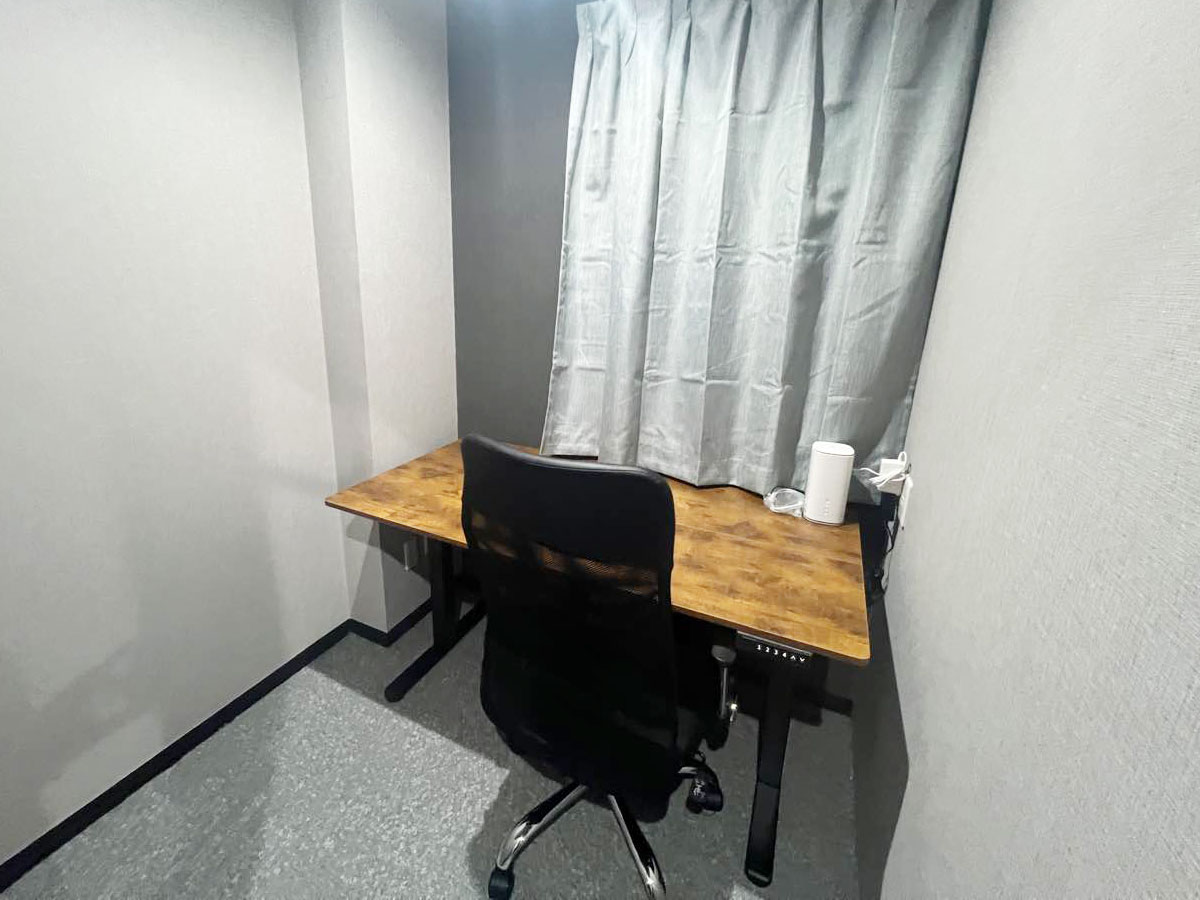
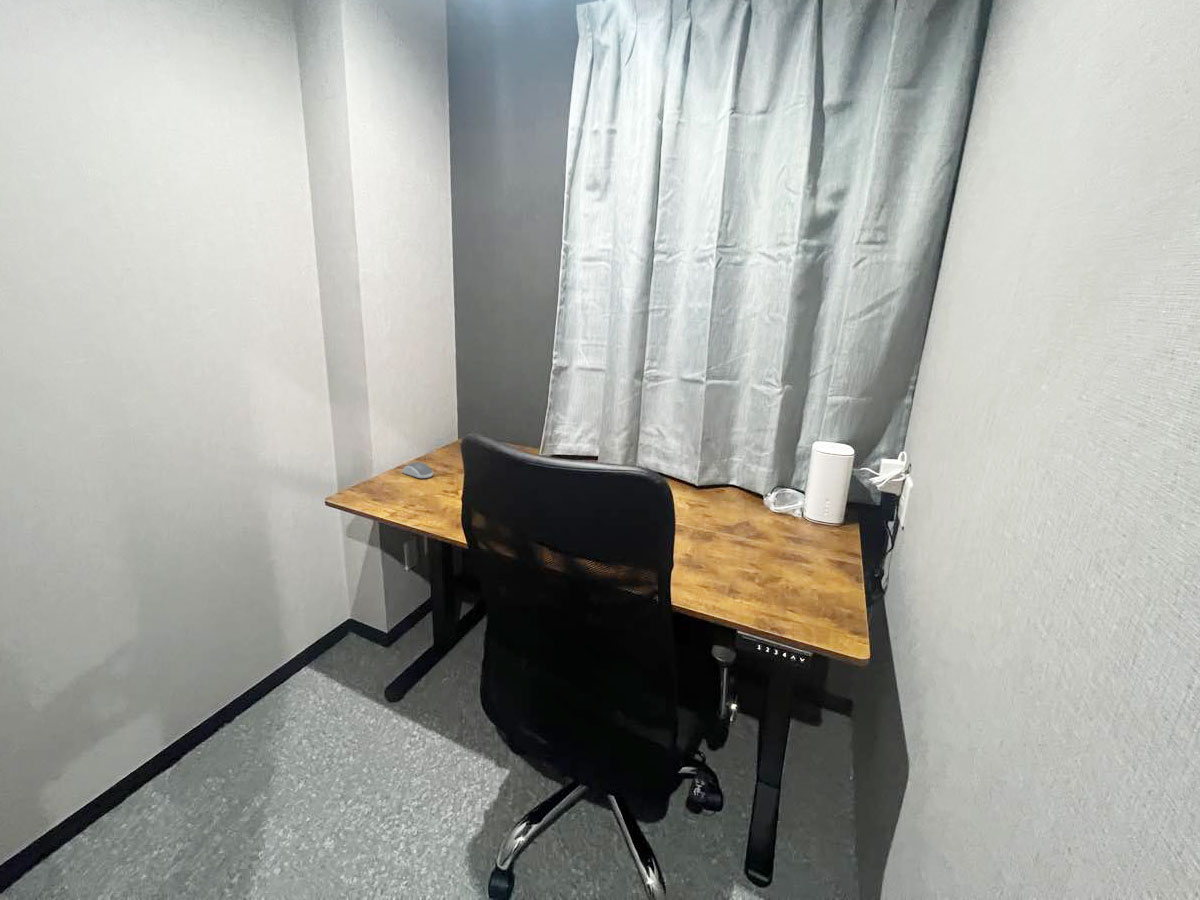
+ computer mouse [401,461,434,479]
